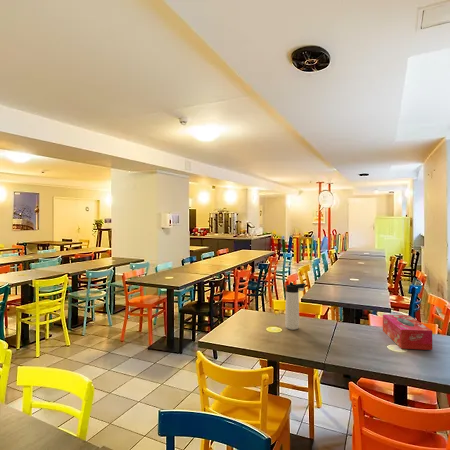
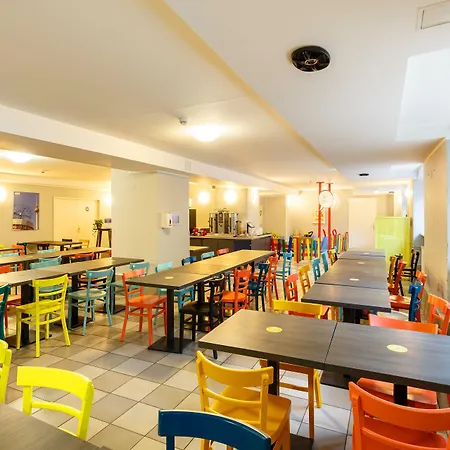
- tissue box [382,314,433,351]
- thermos bottle [284,282,307,331]
